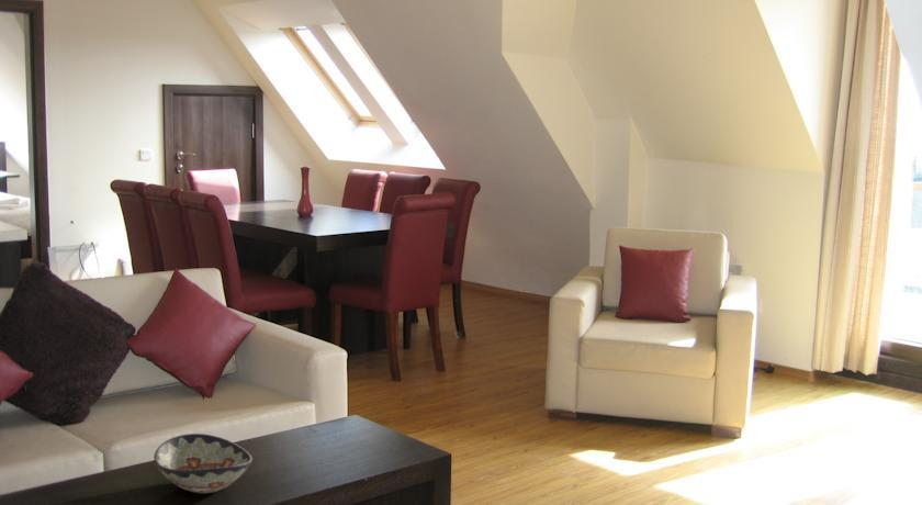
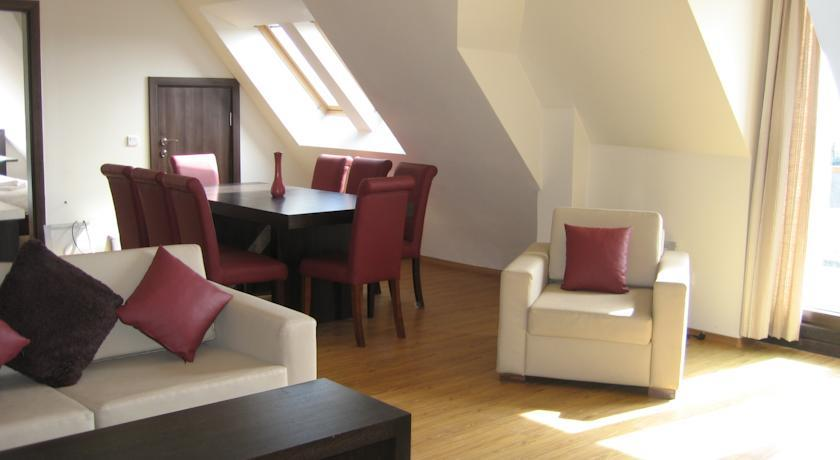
- decorative bowl [153,433,254,495]
